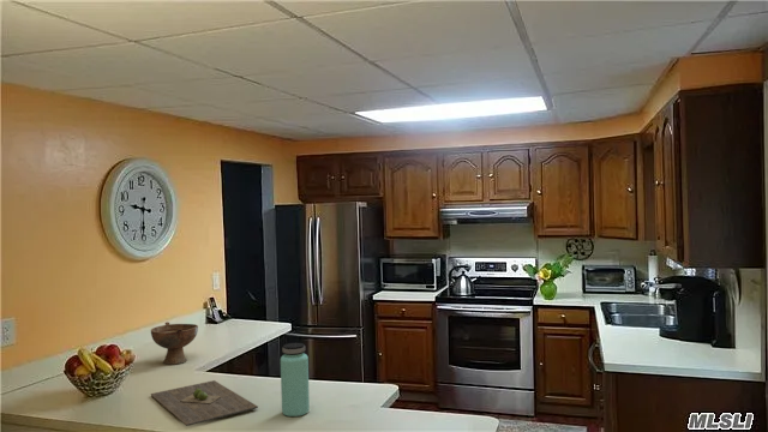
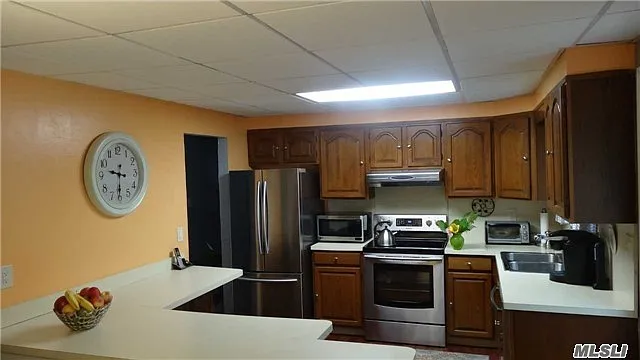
- bowl [150,322,199,366]
- bottle [280,342,311,418]
- cutting board [150,379,259,427]
